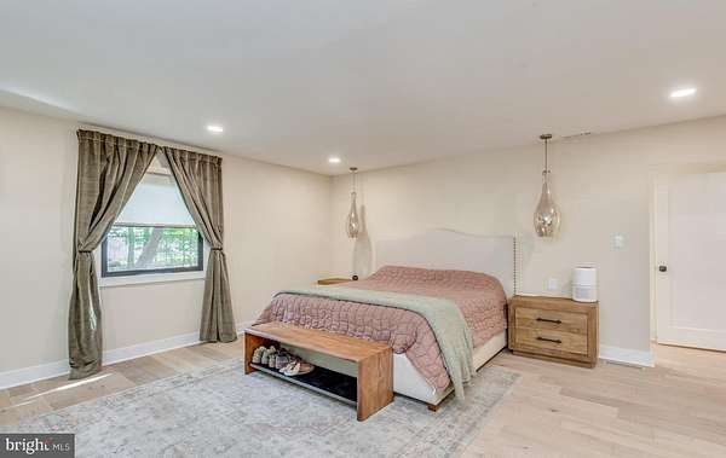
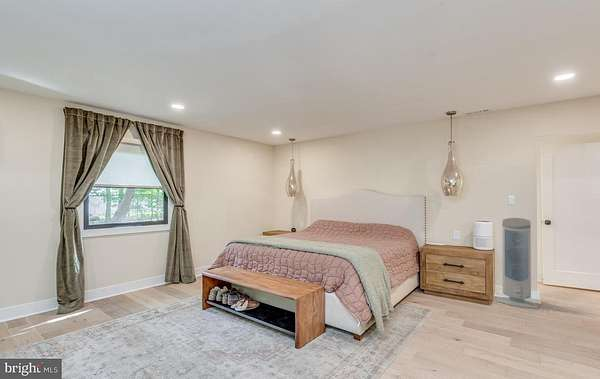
+ air purifier [495,217,539,310]
